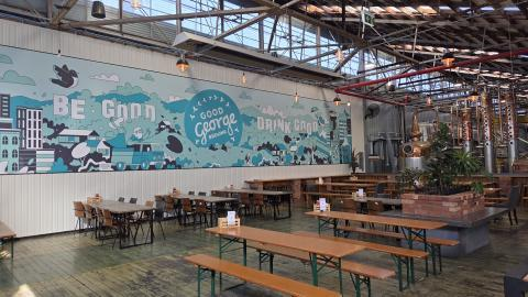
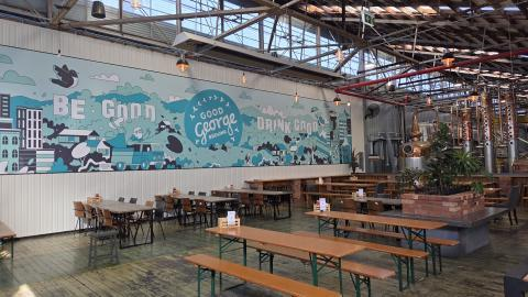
+ stool [87,229,120,270]
